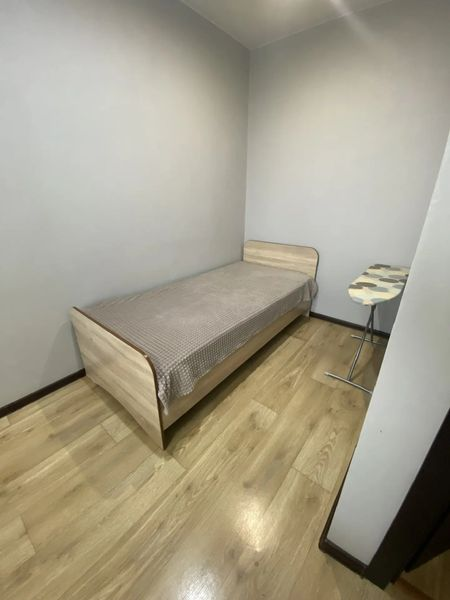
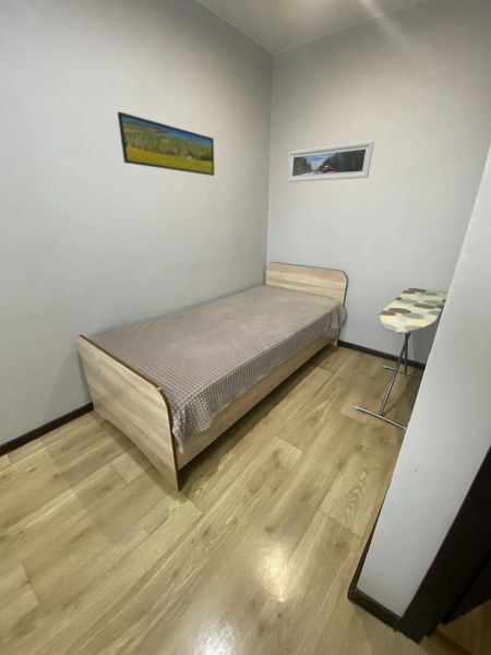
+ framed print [117,110,215,177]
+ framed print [286,140,375,183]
